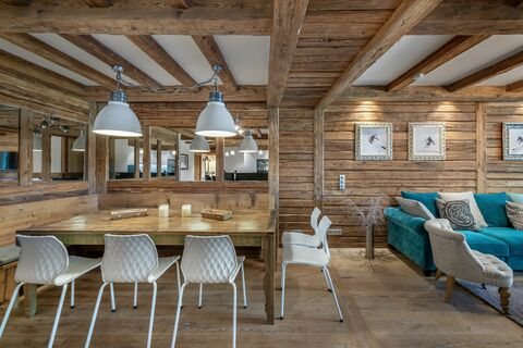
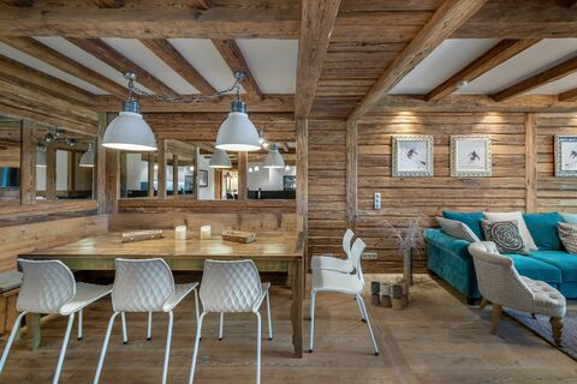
+ pouf [369,278,410,311]
